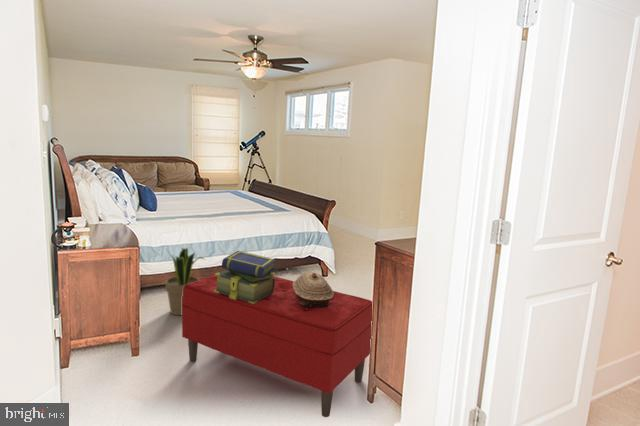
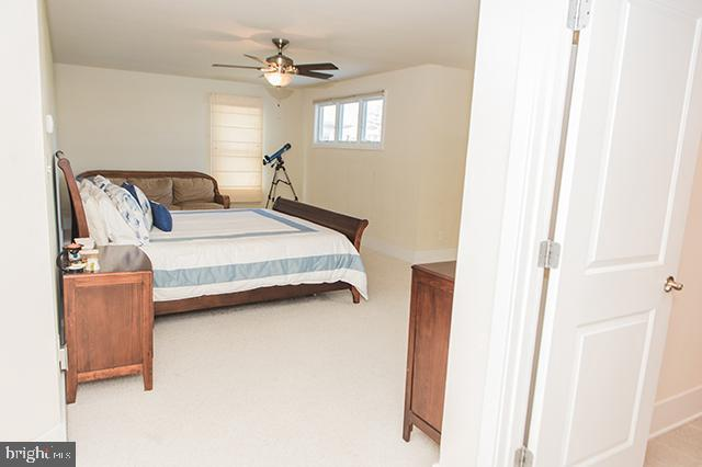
- decorative box [293,271,334,308]
- stack of books [214,250,277,304]
- bench [181,274,373,418]
- potted plant [164,247,205,316]
